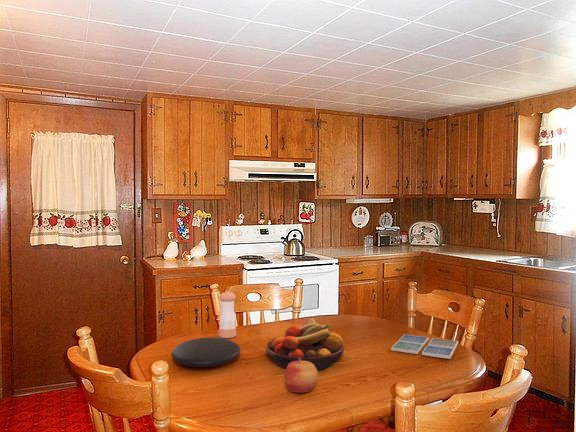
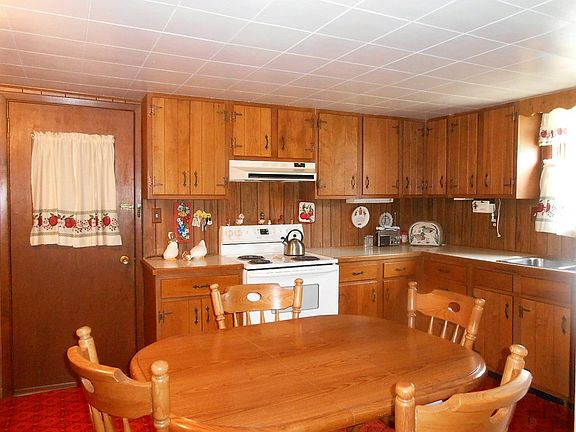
- fruit bowl [265,317,345,371]
- pepper shaker [218,290,237,339]
- plate [171,337,241,368]
- drink coaster [390,333,459,360]
- apple [284,358,319,394]
